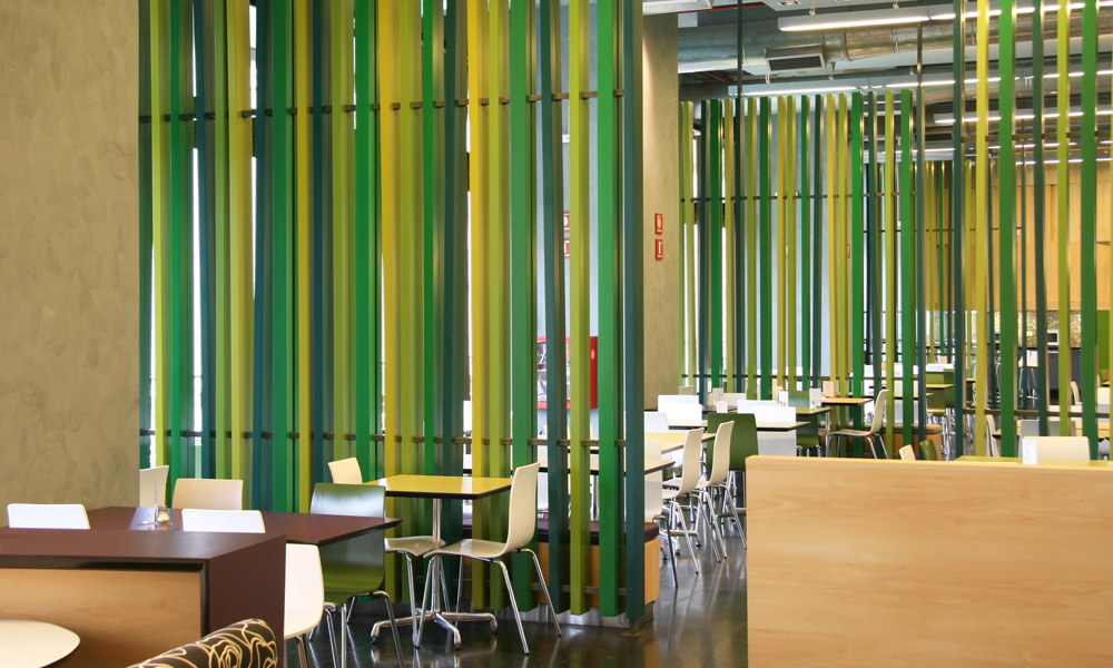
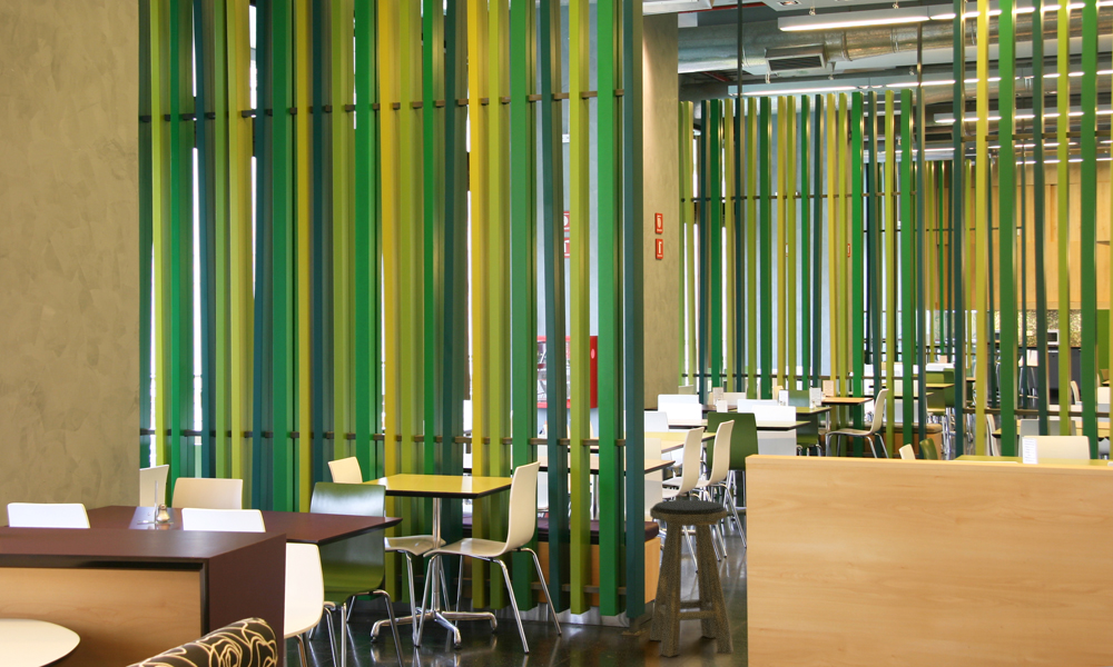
+ stool [649,499,735,658]
